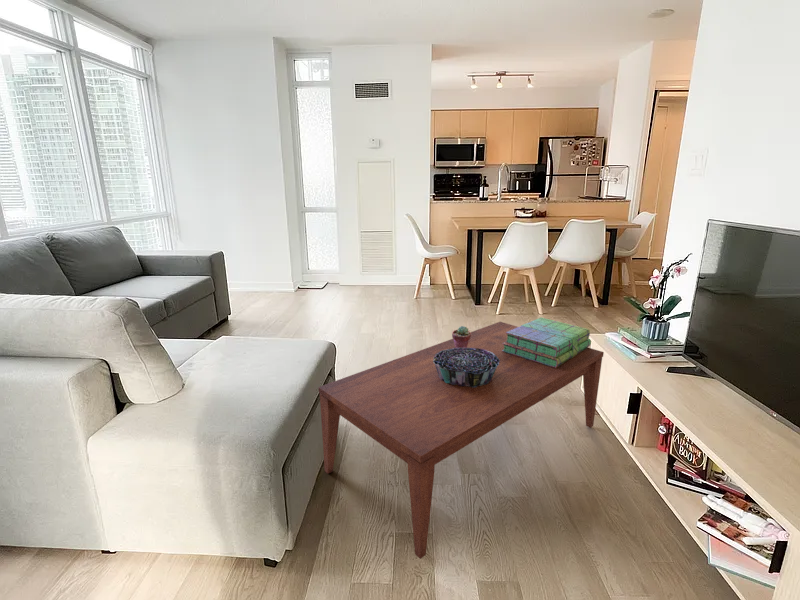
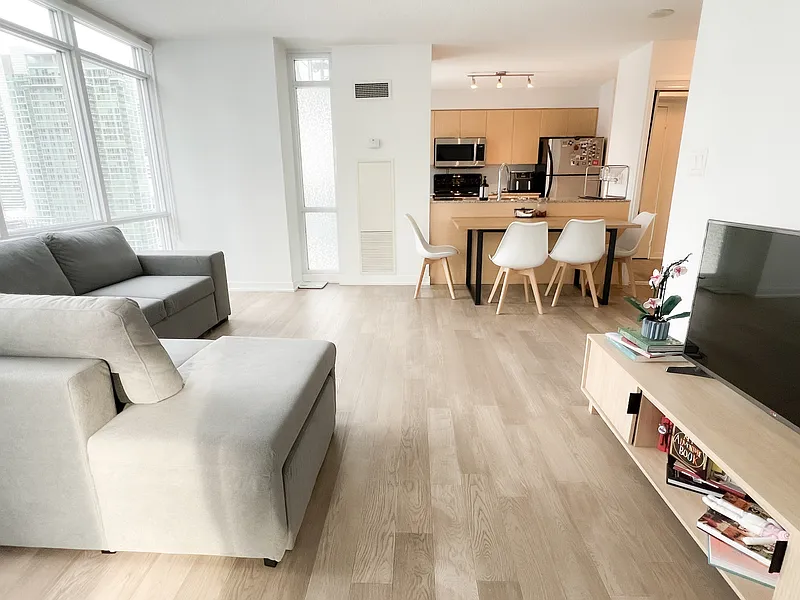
- coffee table [317,321,605,560]
- stack of books [502,316,592,368]
- decorative bowl [433,348,500,387]
- potted succulent [451,325,471,348]
